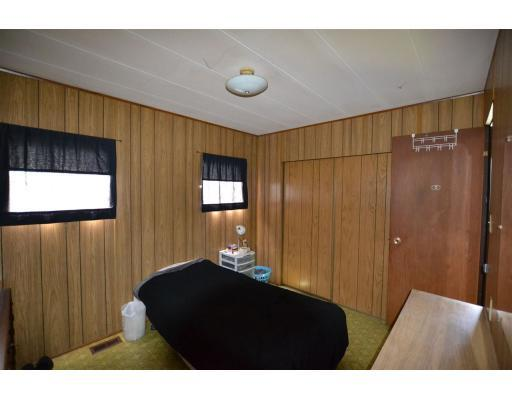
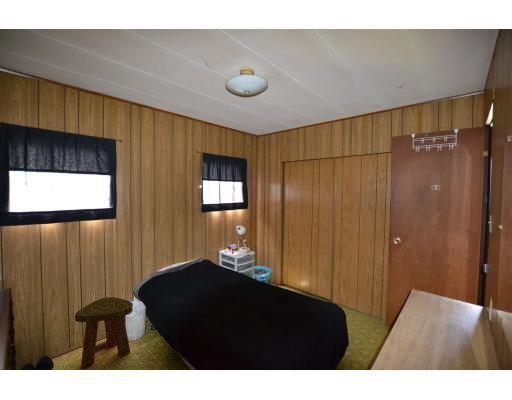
+ stool [74,296,134,369]
